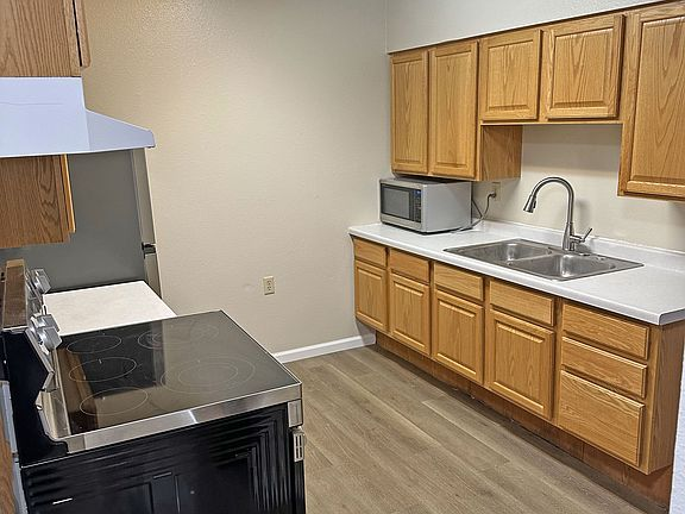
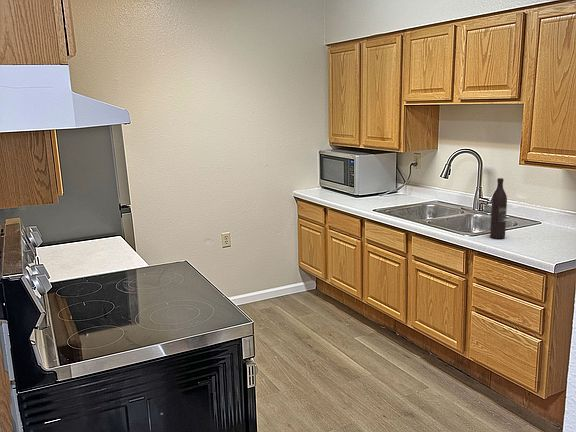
+ wine bottle [489,177,508,240]
